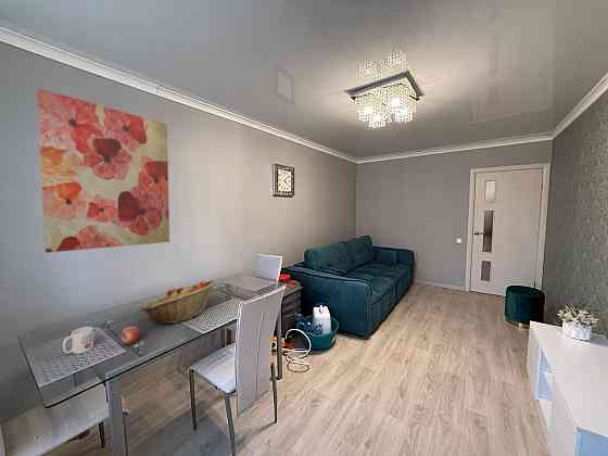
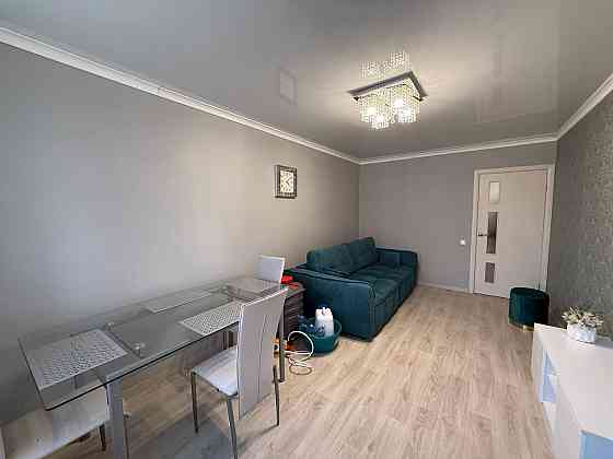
- fruit basket [140,279,217,326]
- fruit [119,326,141,345]
- wall art [36,87,170,254]
- mug [62,326,94,355]
